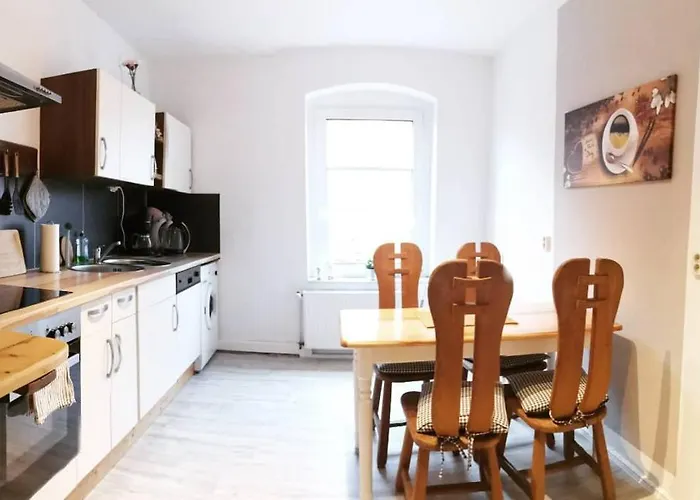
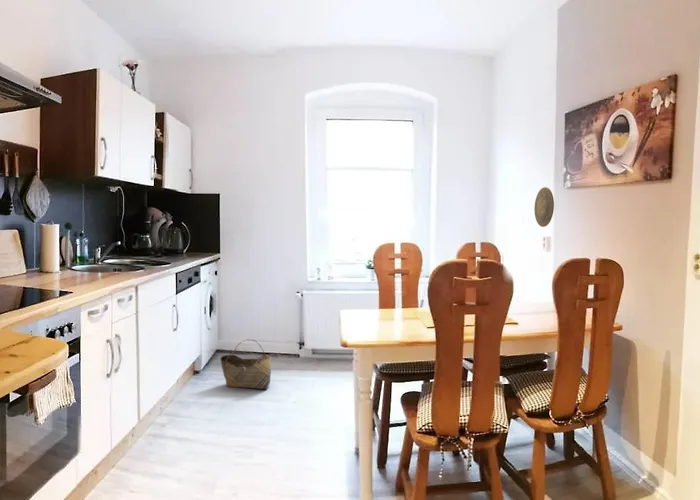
+ basket [219,338,272,390]
+ decorative plate [533,186,555,228]
